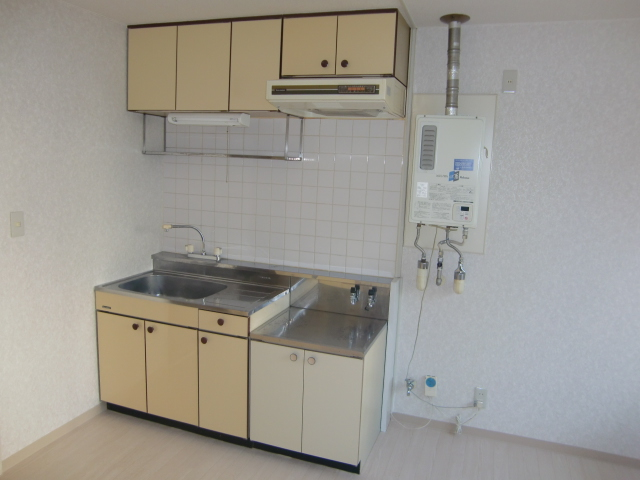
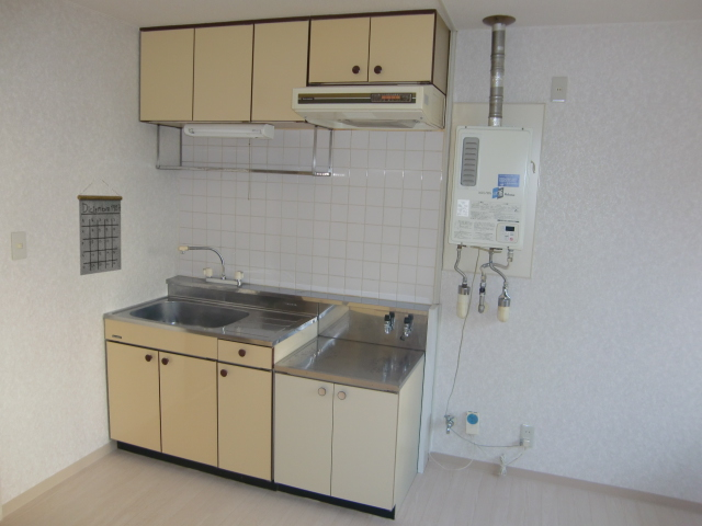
+ calendar [77,181,124,276]
